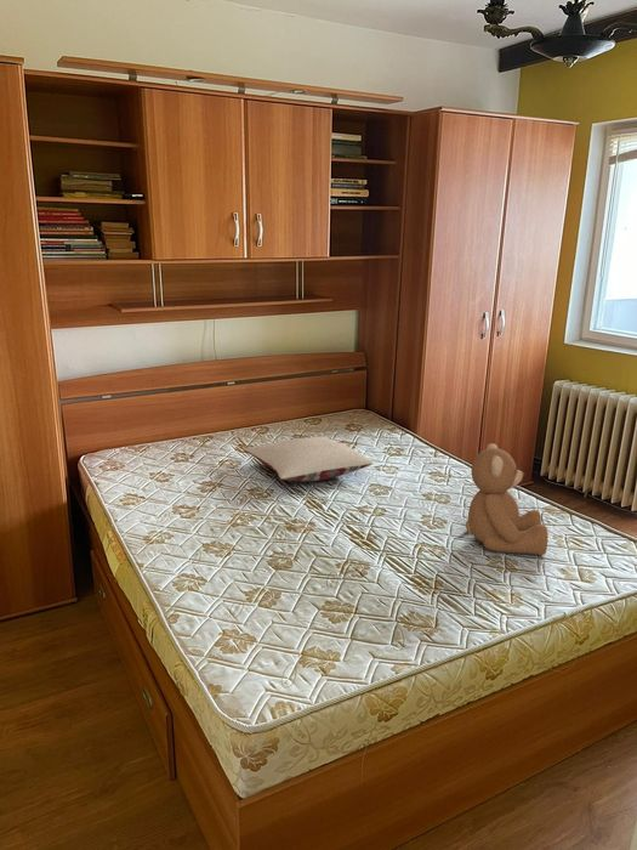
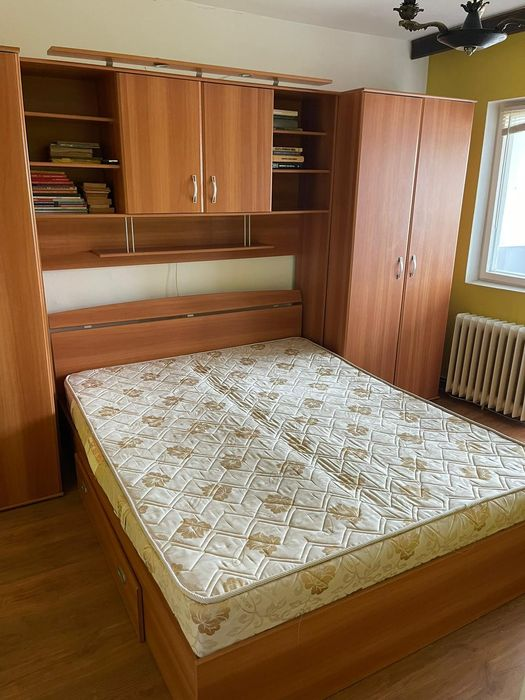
- pillow [243,435,374,483]
- teddy bear [465,442,550,556]
